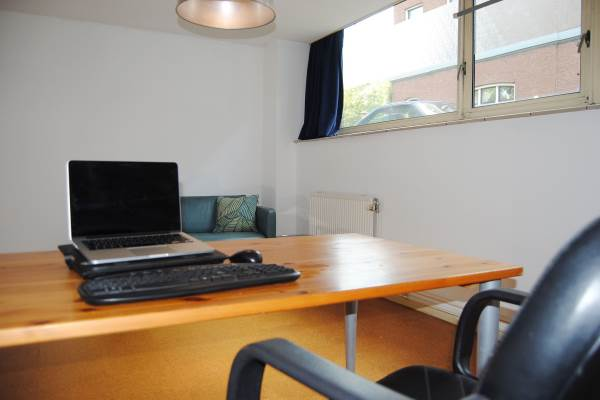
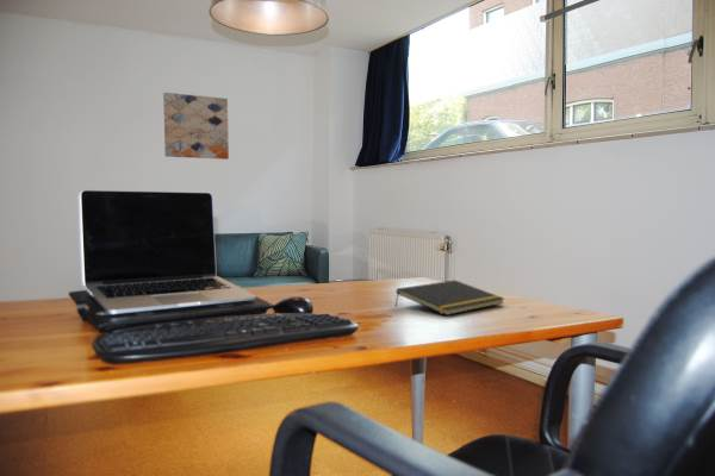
+ notepad [393,278,505,317]
+ wall art [162,92,230,161]
